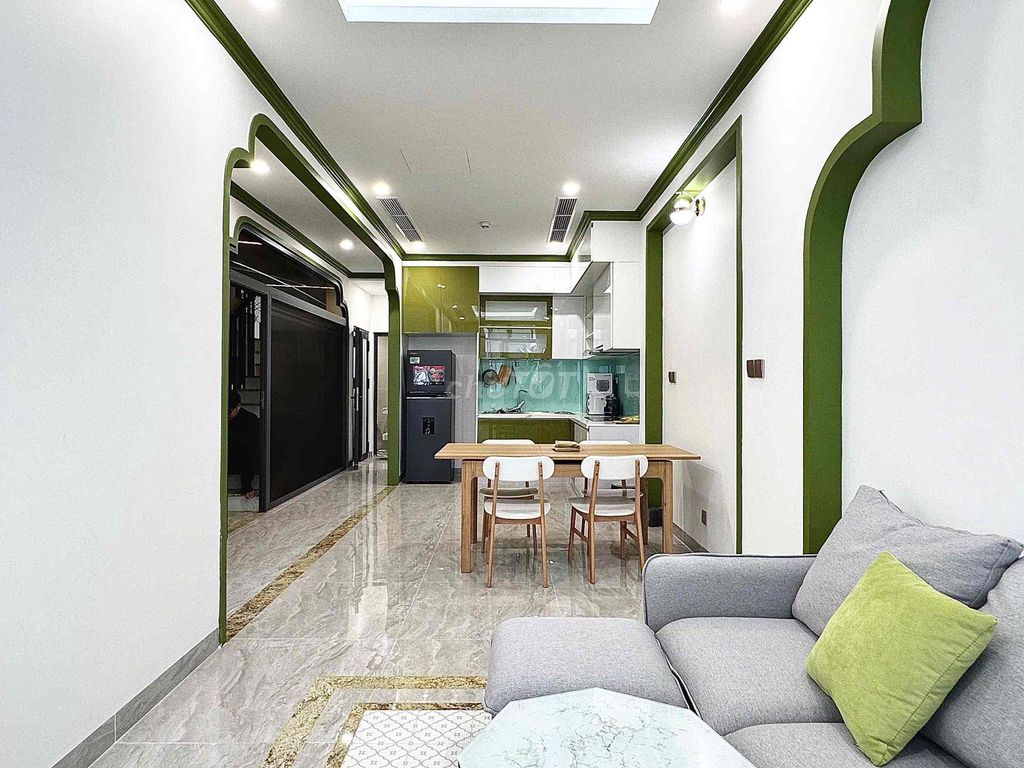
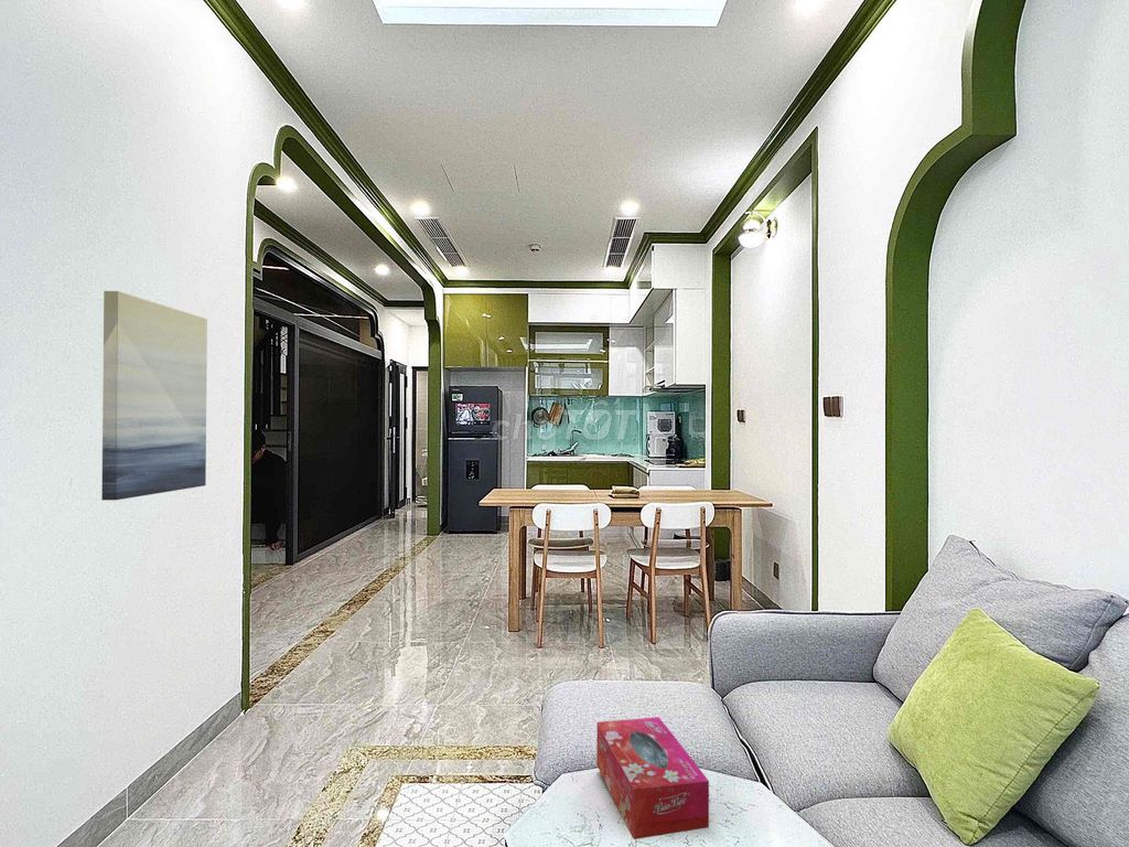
+ tissue box [595,716,710,840]
+ wall art [100,290,208,502]
